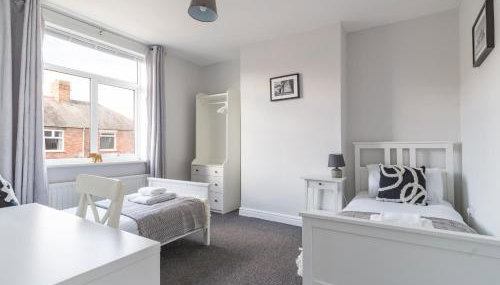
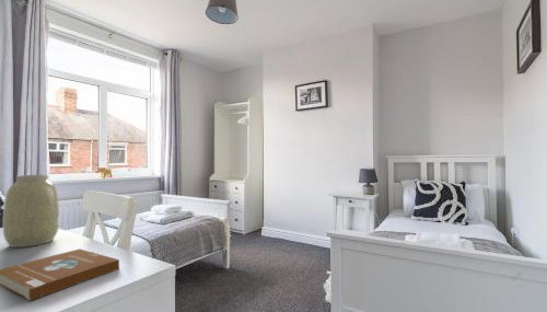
+ book [0,247,120,301]
+ vase [2,174,60,249]
